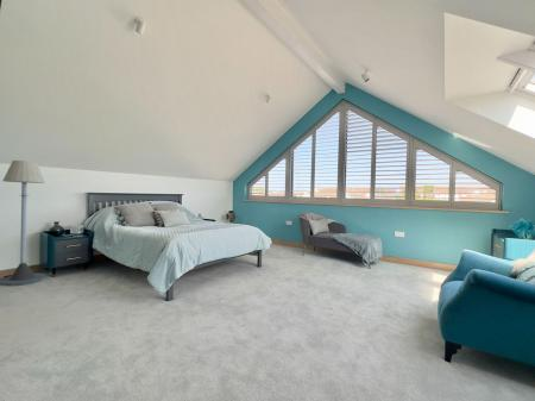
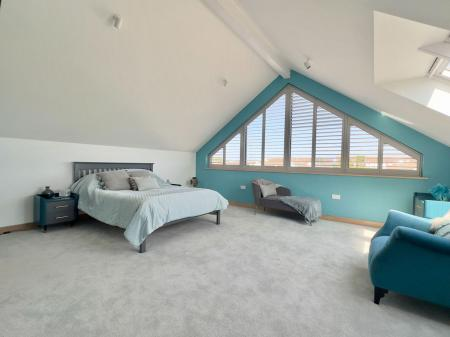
- floor lamp [0,159,46,287]
